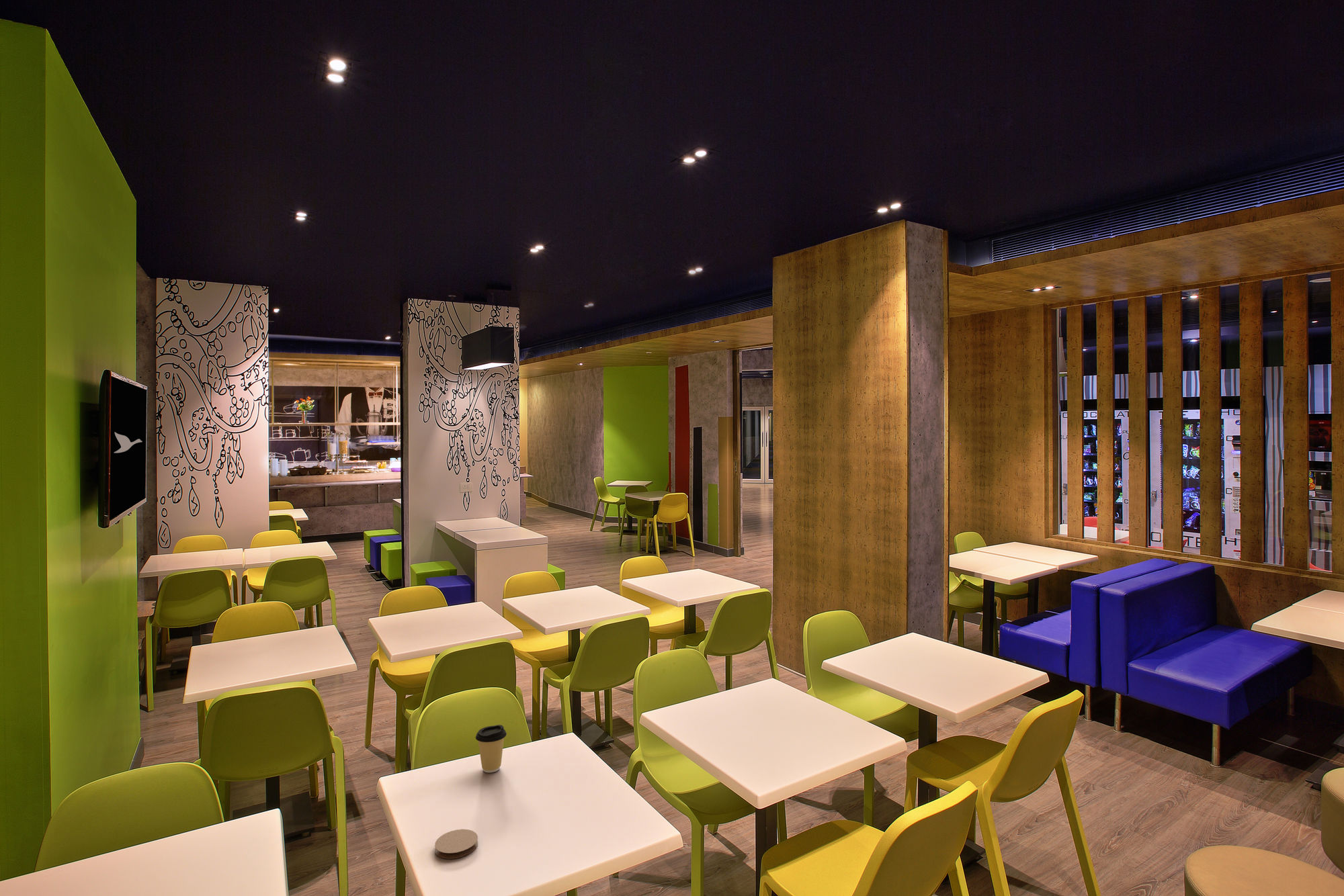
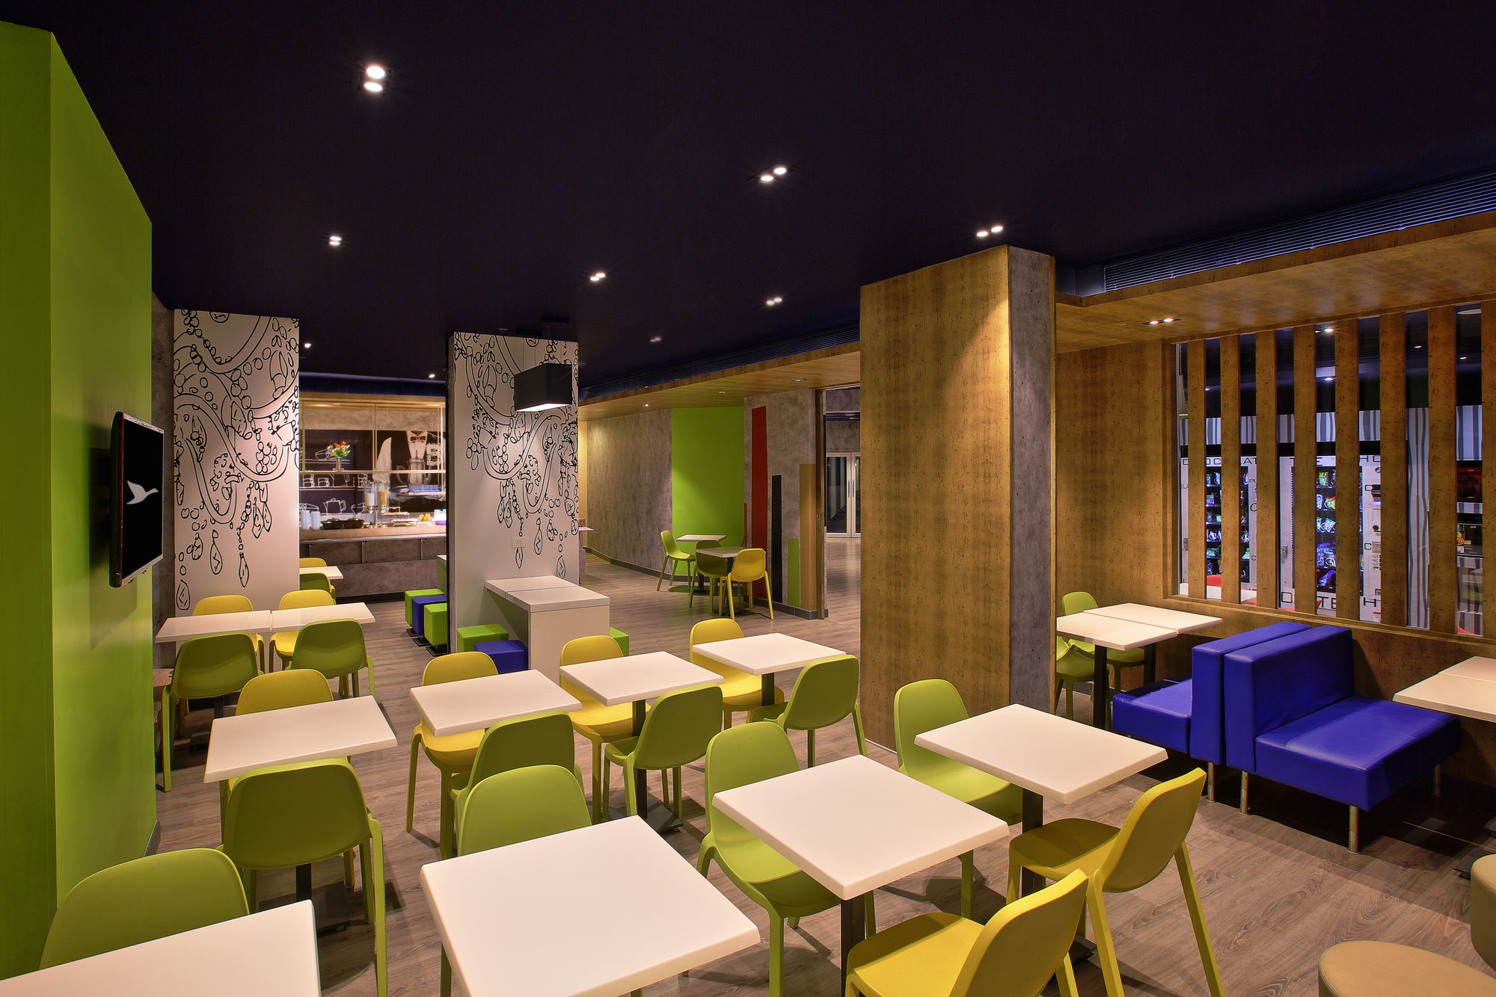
- coffee cup [475,724,507,773]
- coaster [434,829,478,860]
